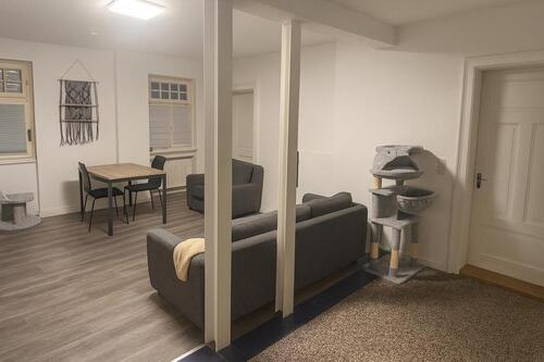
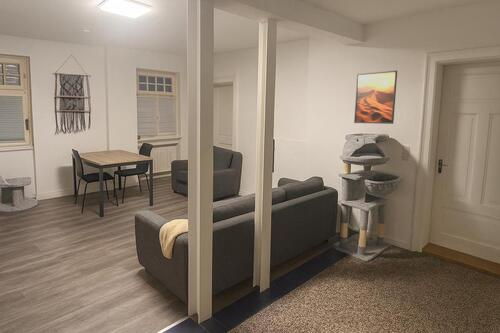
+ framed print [353,70,398,125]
